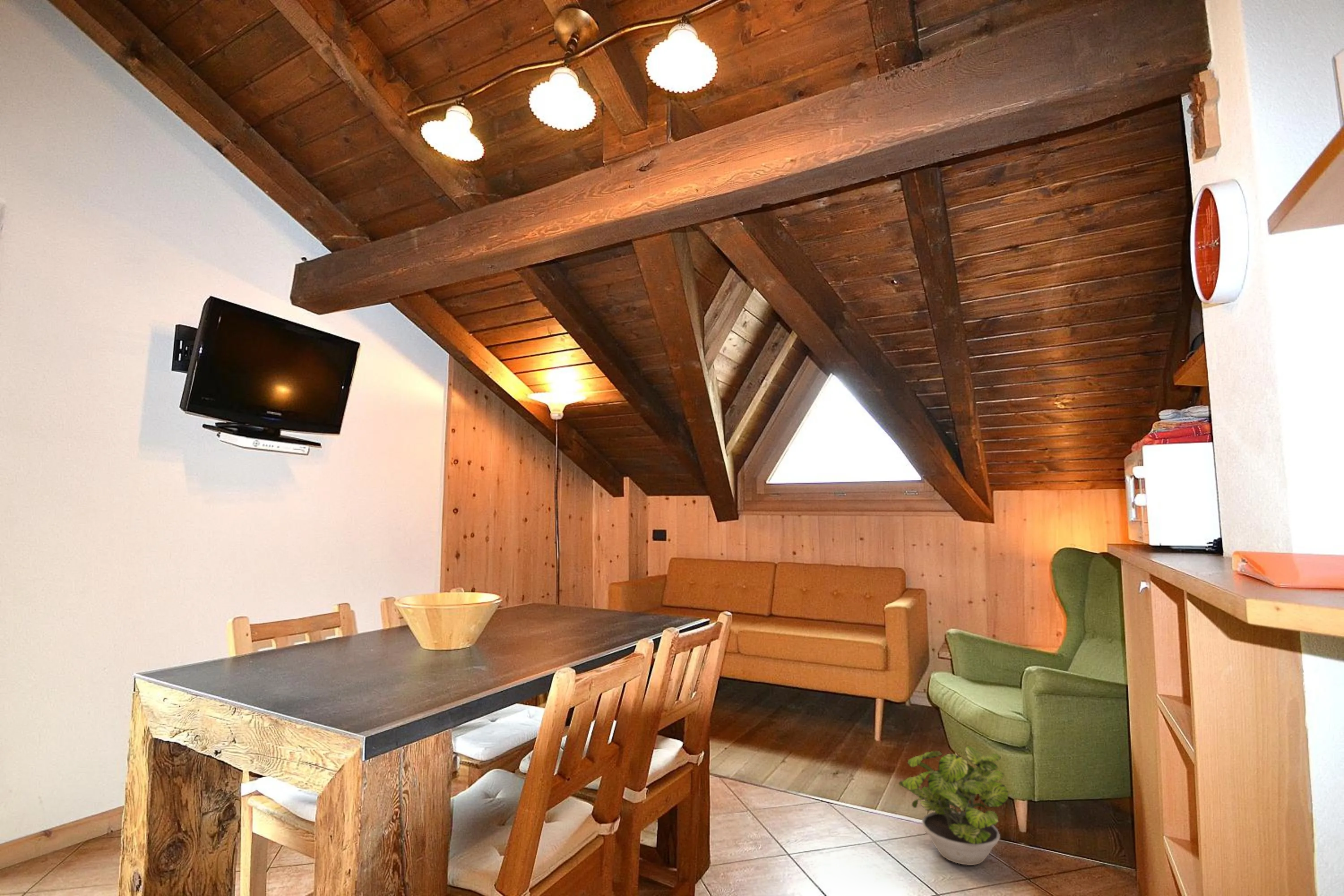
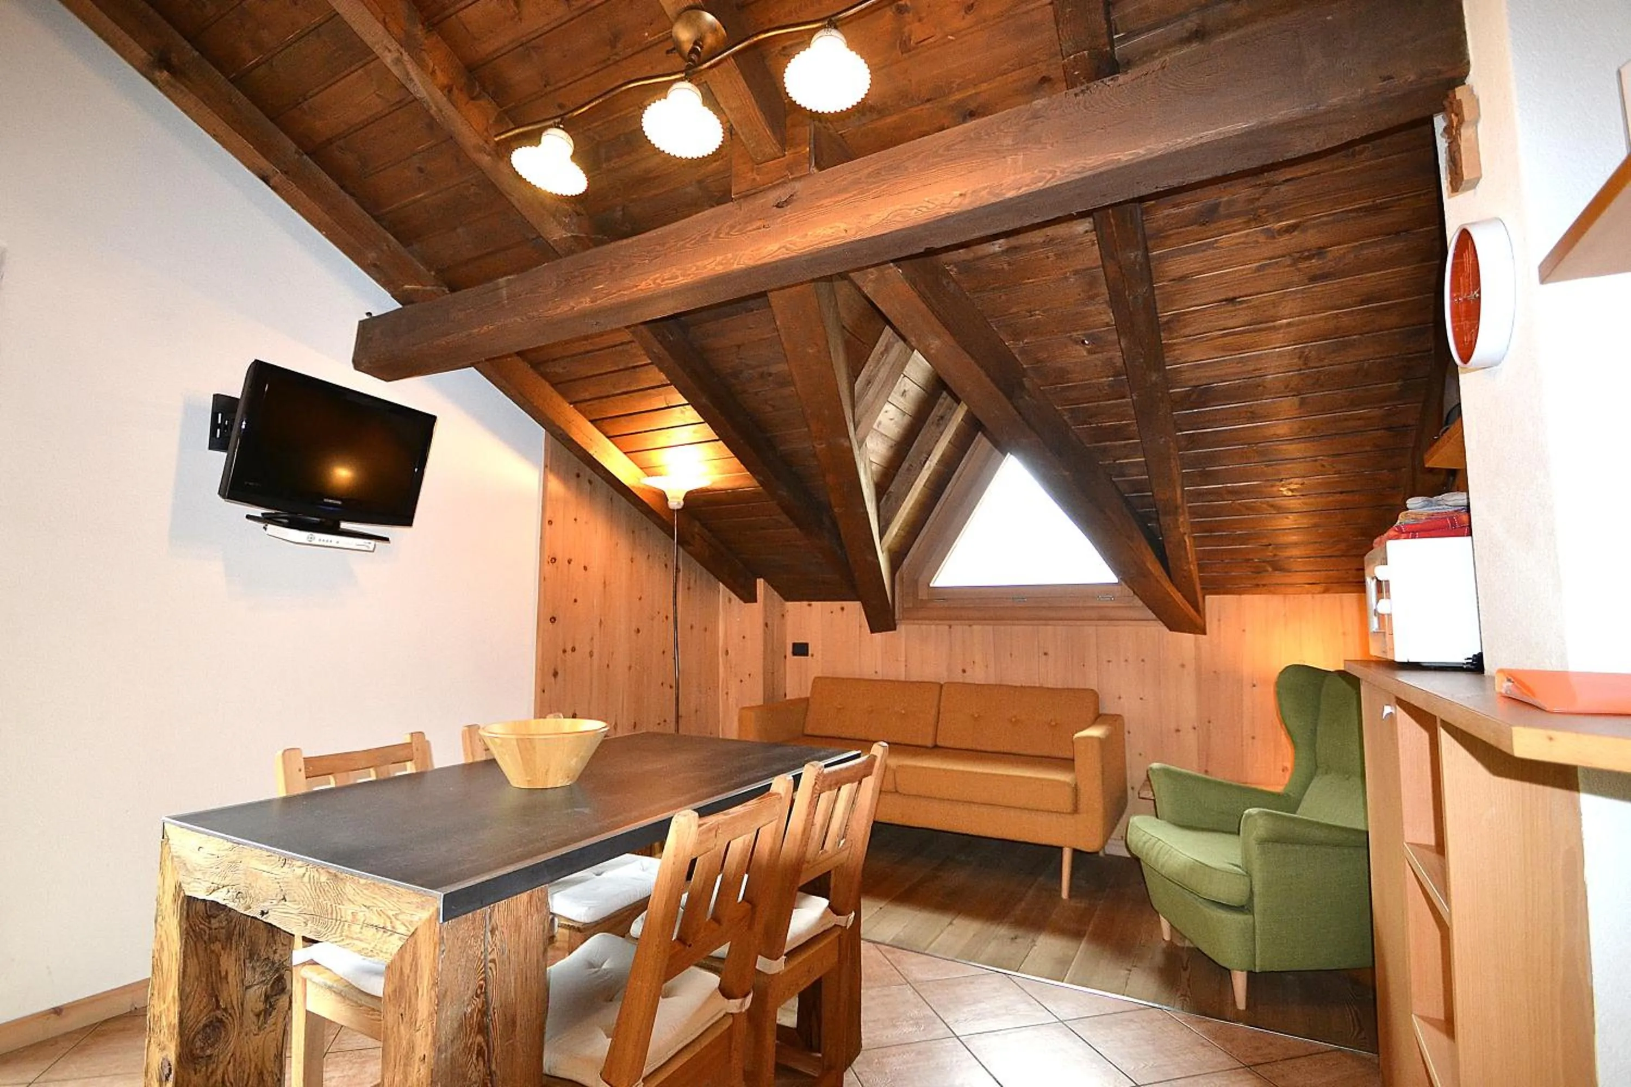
- potted plant [898,745,1009,866]
